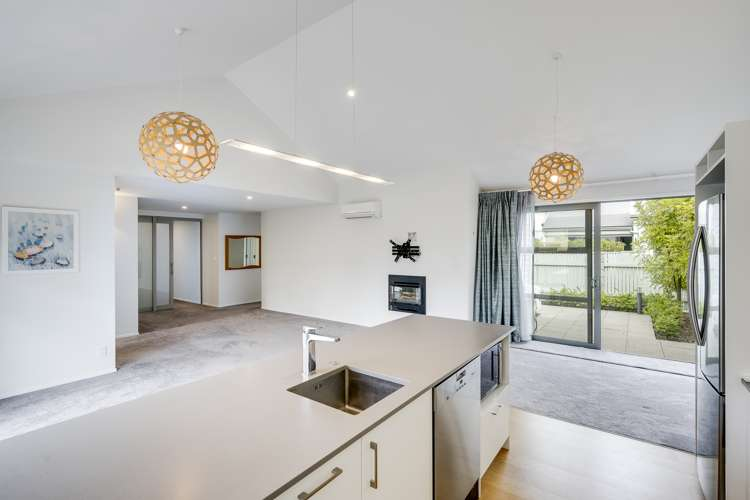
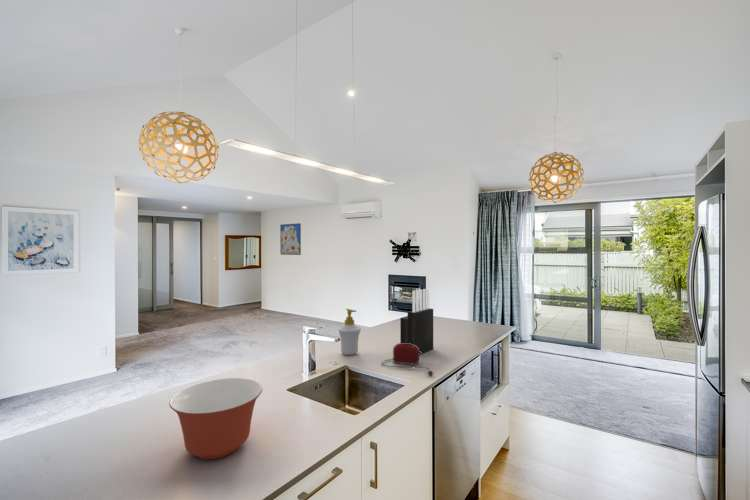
+ wall art [279,222,302,256]
+ mixing bowl [168,377,264,460]
+ soap bottle [337,308,362,356]
+ knife block [399,287,434,356]
+ toaster [380,342,434,377]
